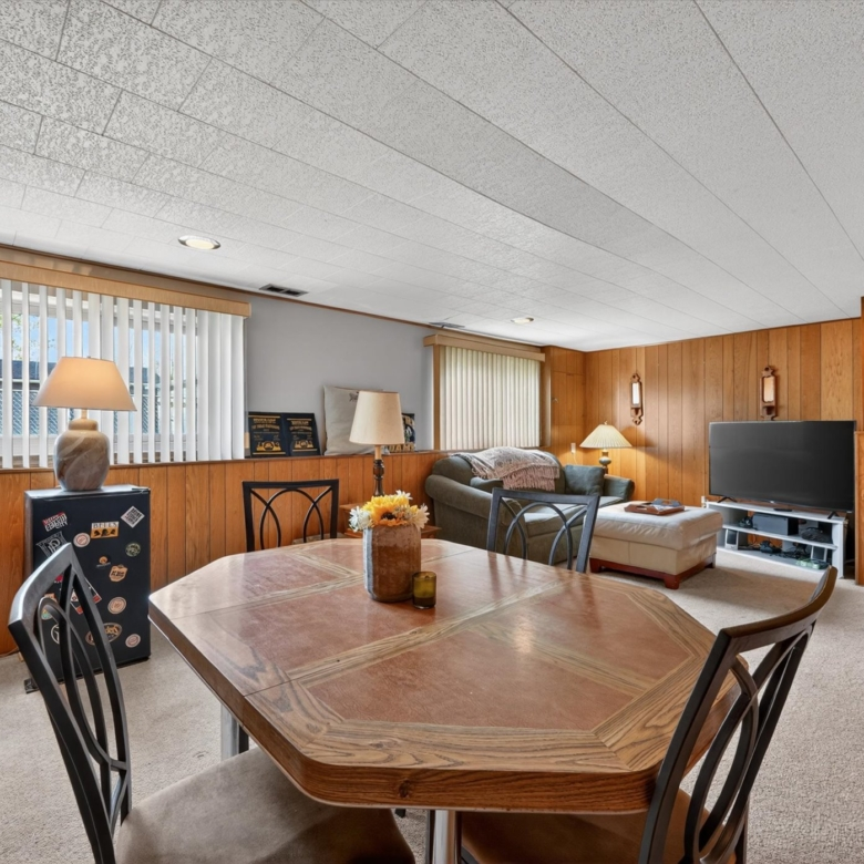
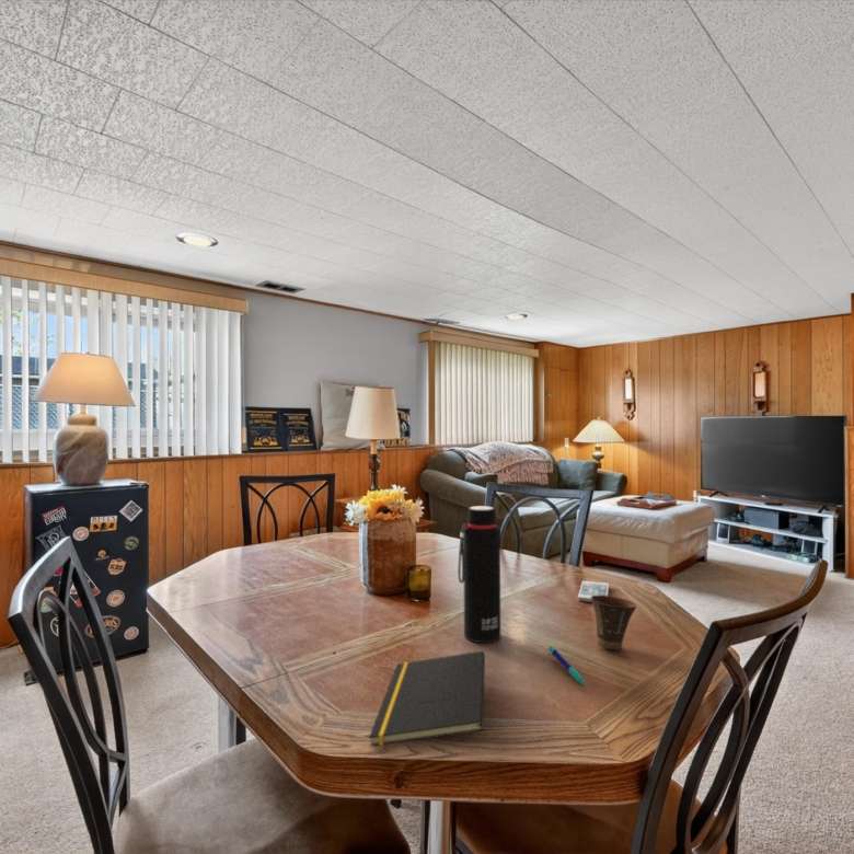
+ notepad [368,649,486,748]
+ smartphone [577,580,610,603]
+ pen [547,645,587,686]
+ water bottle [457,505,501,644]
+ cup [591,595,637,651]
